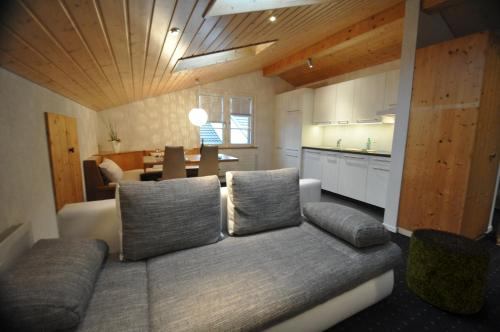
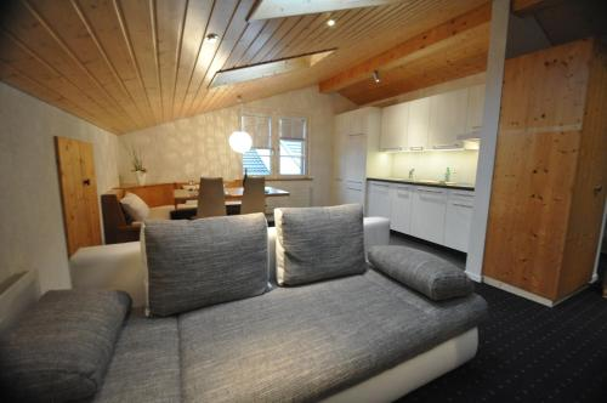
- pouf [405,228,492,315]
